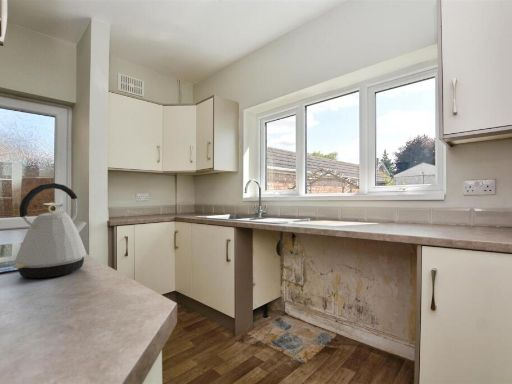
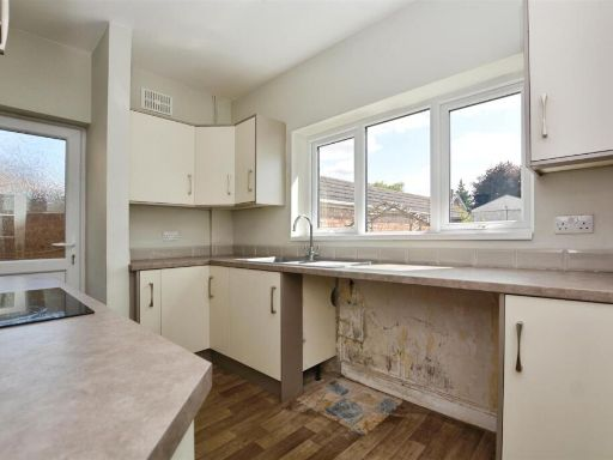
- kettle [12,182,87,279]
